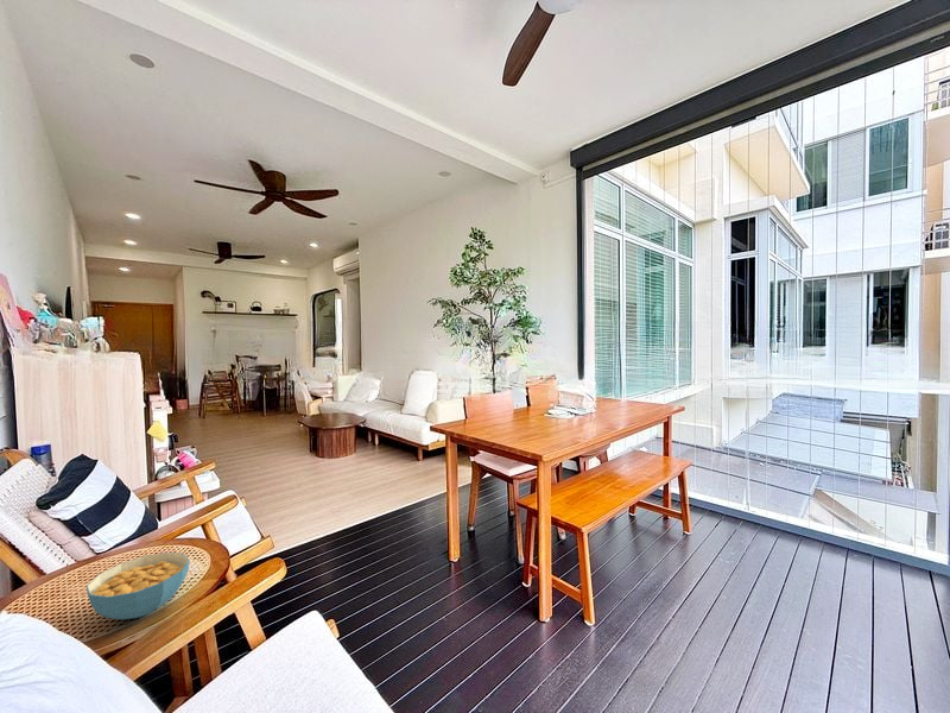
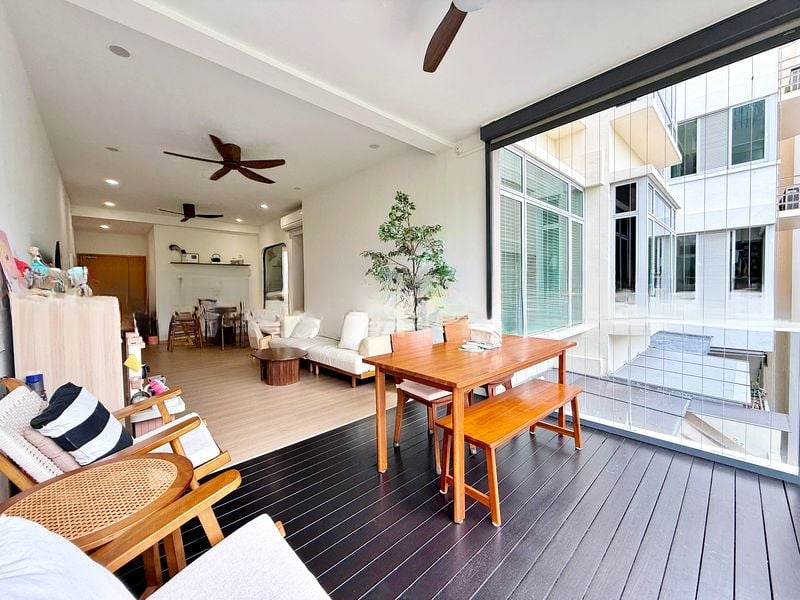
- cereal bowl [86,551,191,620]
